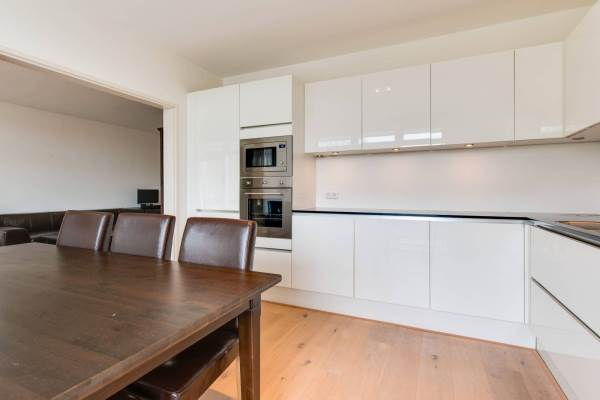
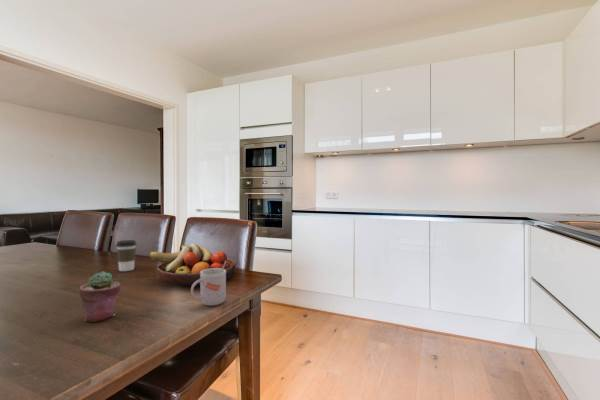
+ mug [190,261,227,307]
+ potted succulent [78,270,122,323]
+ coffee cup [115,239,137,272]
+ fruit bowl [148,243,237,287]
